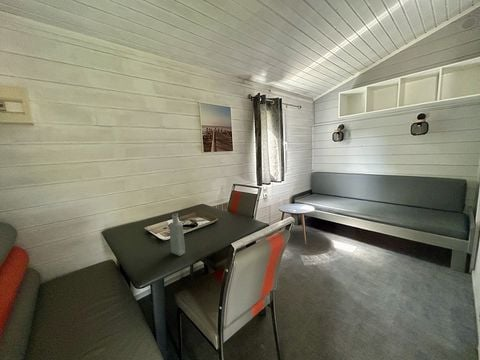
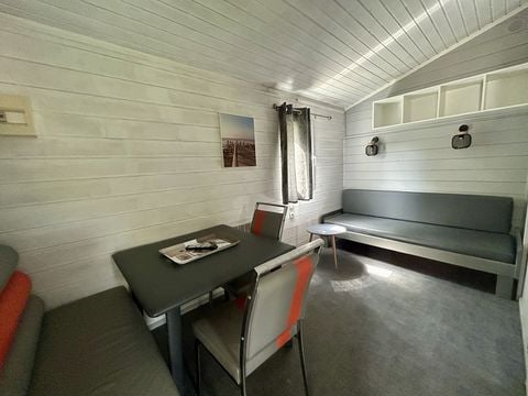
- bottle [168,212,186,257]
